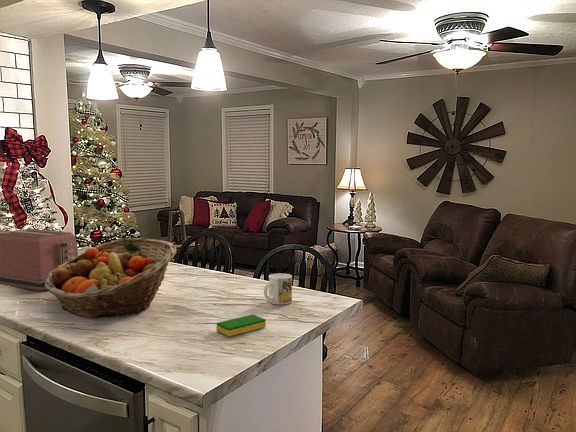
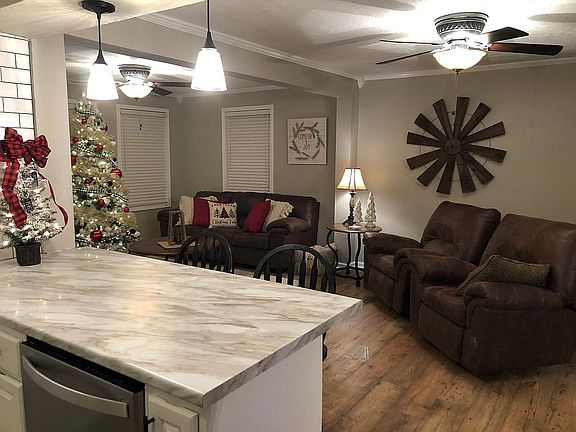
- fruit basket [44,237,177,319]
- toaster [0,228,79,291]
- mug [263,273,293,306]
- dish sponge [215,313,267,337]
